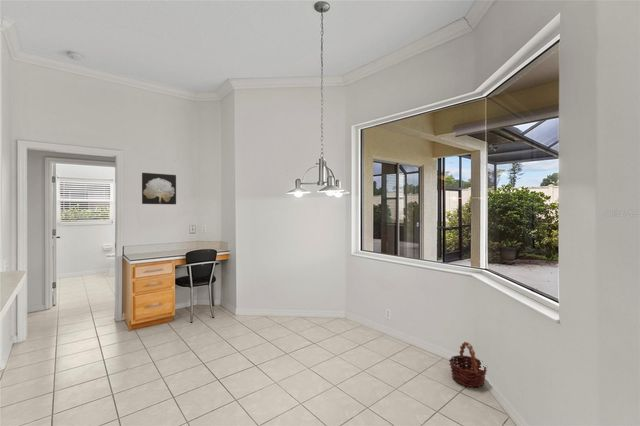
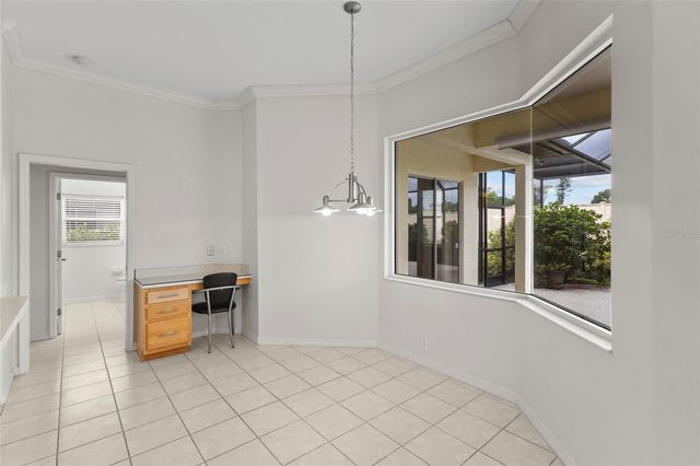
- wall art [141,172,177,205]
- basket [448,341,488,388]
